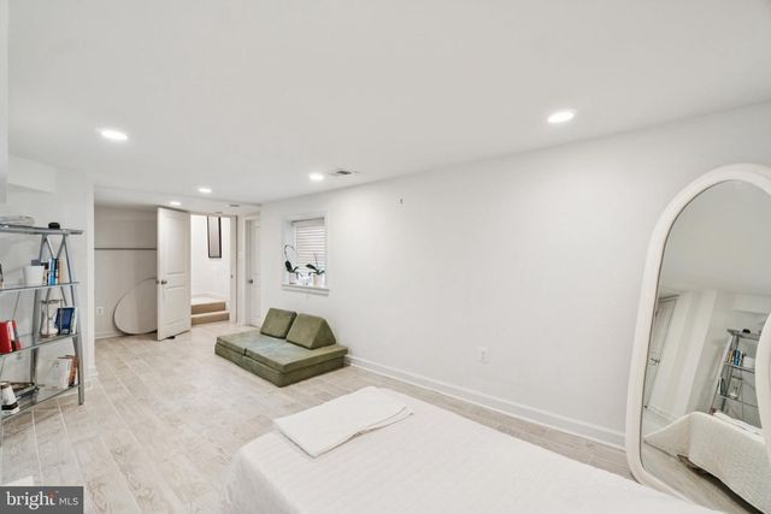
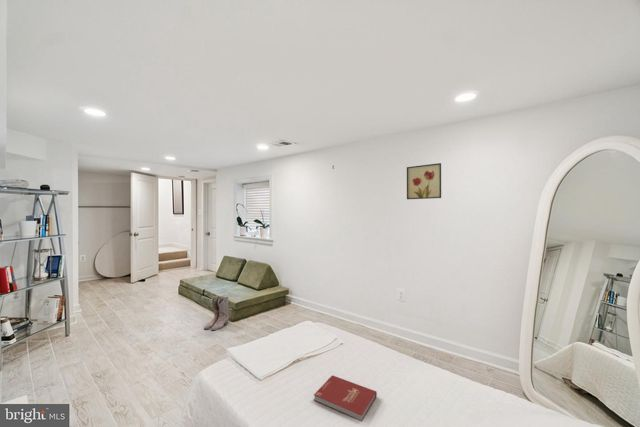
+ book [313,374,378,422]
+ wall art [406,162,442,200]
+ boots [203,295,230,331]
